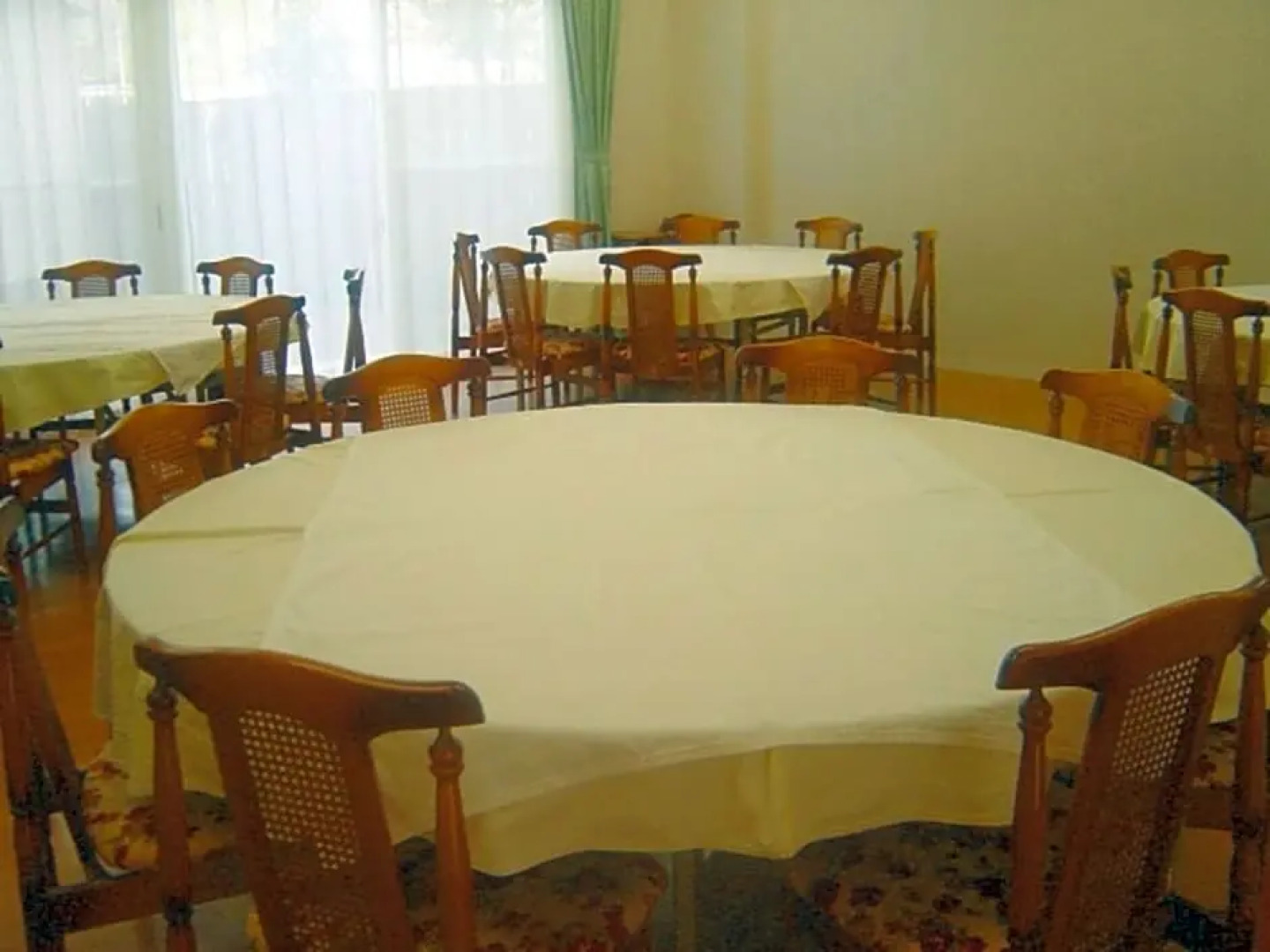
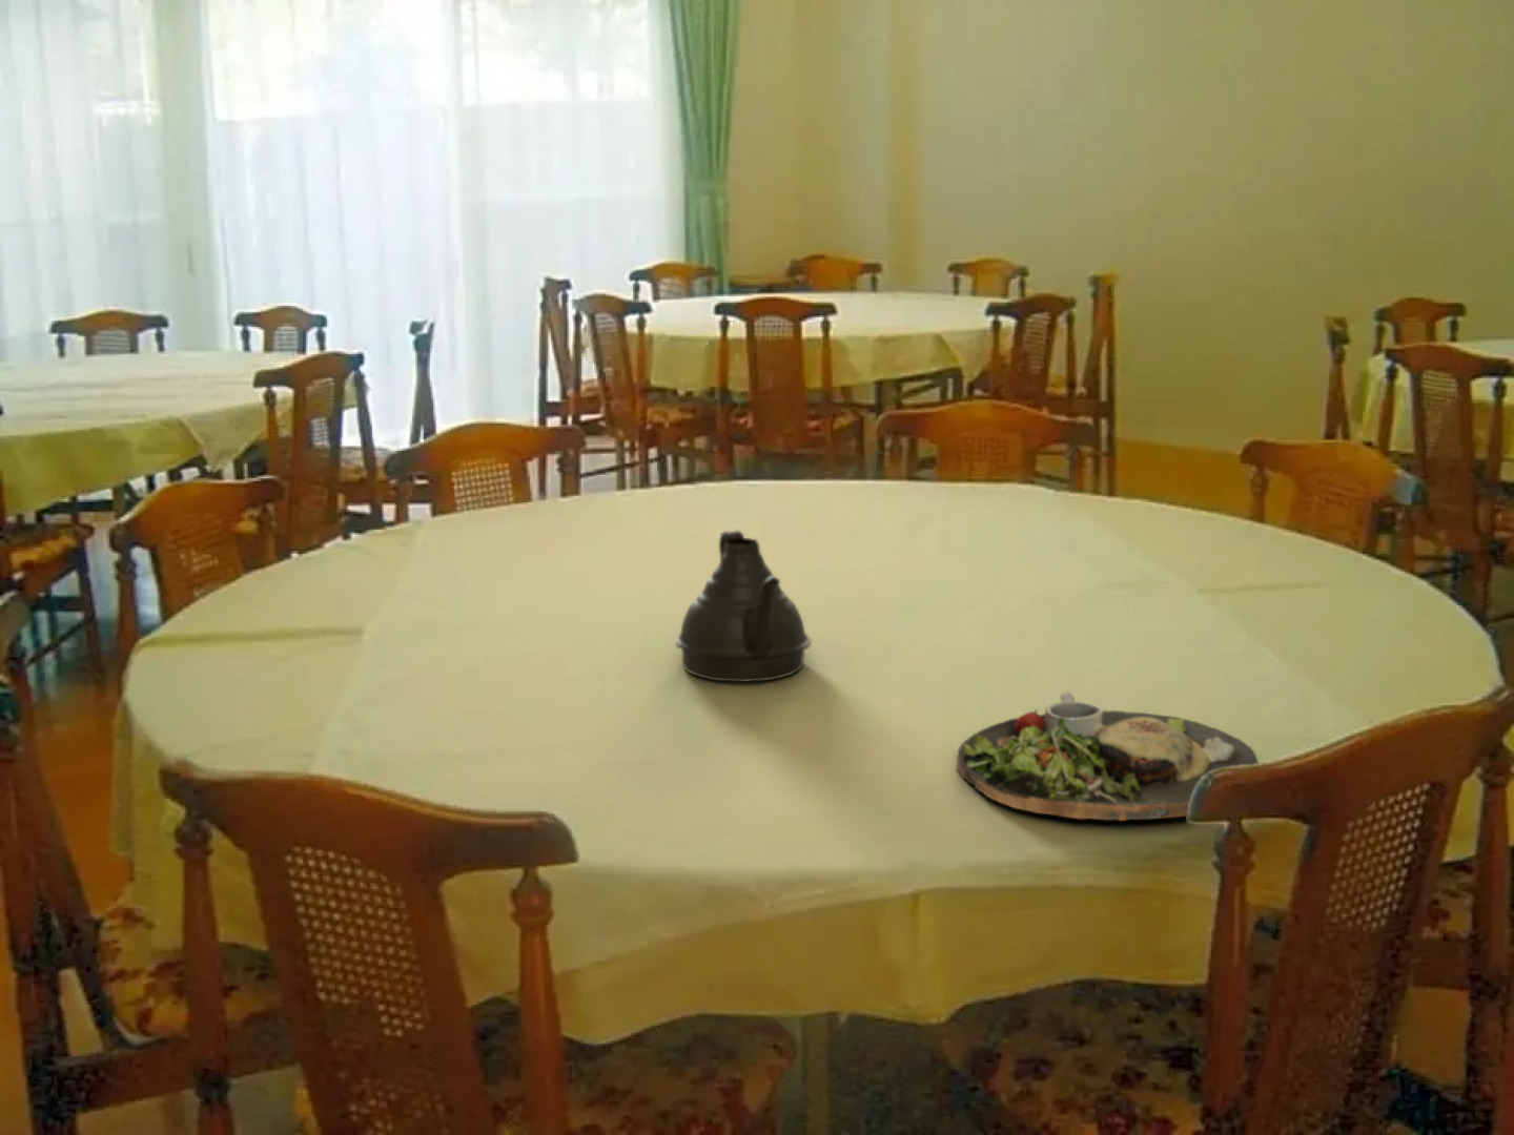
+ teapot [675,528,813,683]
+ dinner plate [956,690,1260,821]
